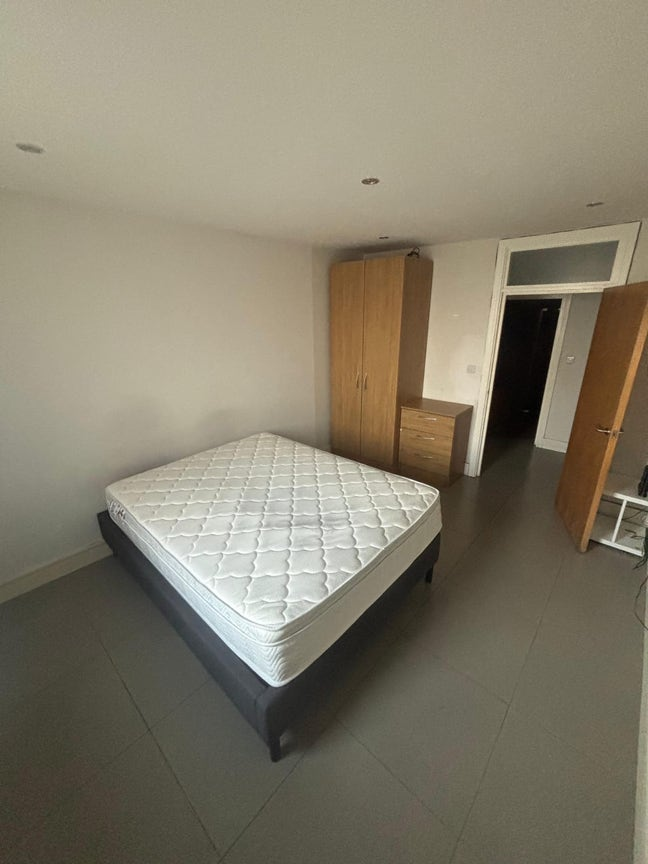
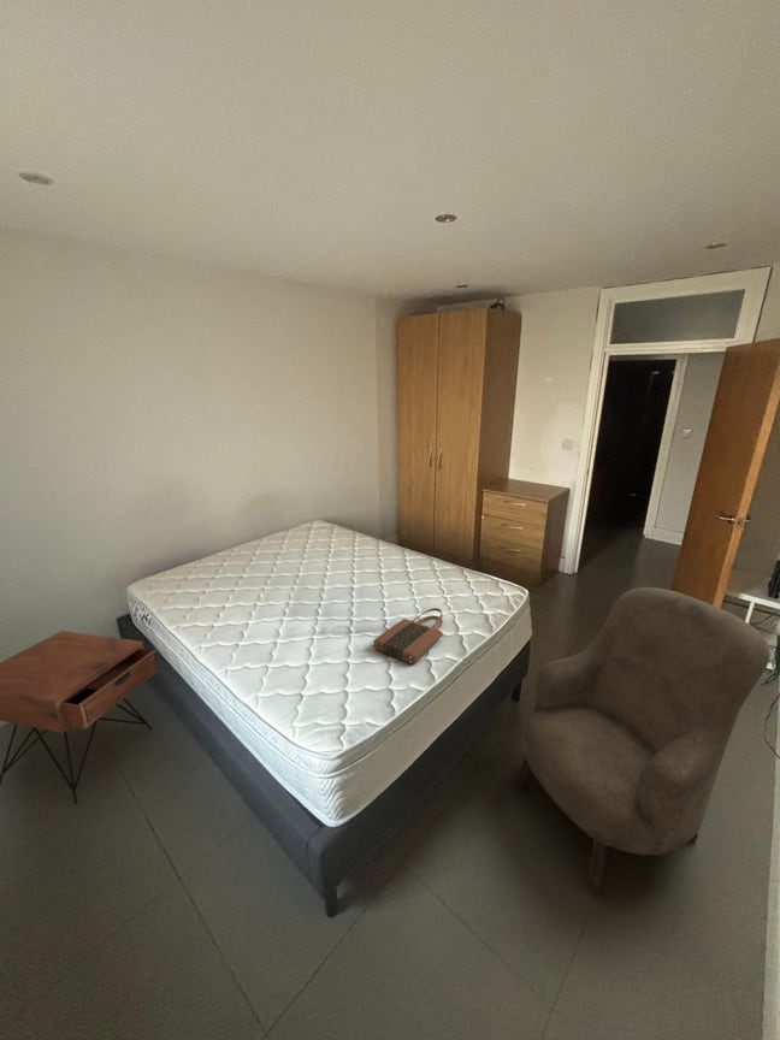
+ armchair [513,586,772,893]
+ nightstand [0,630,160,805]
+ tote bag [372,607,444,666]
